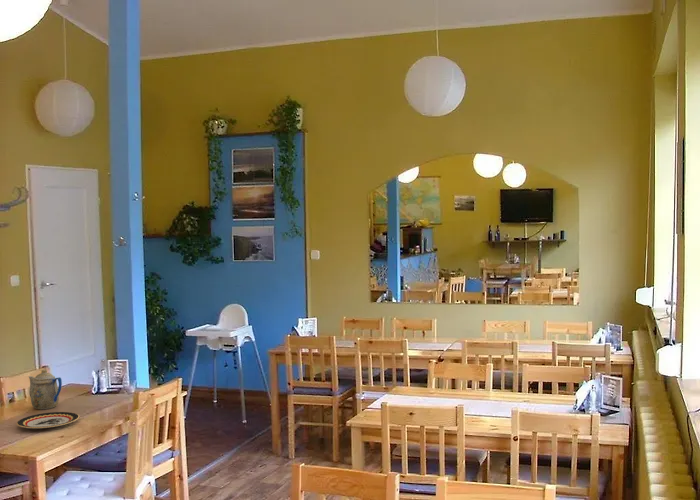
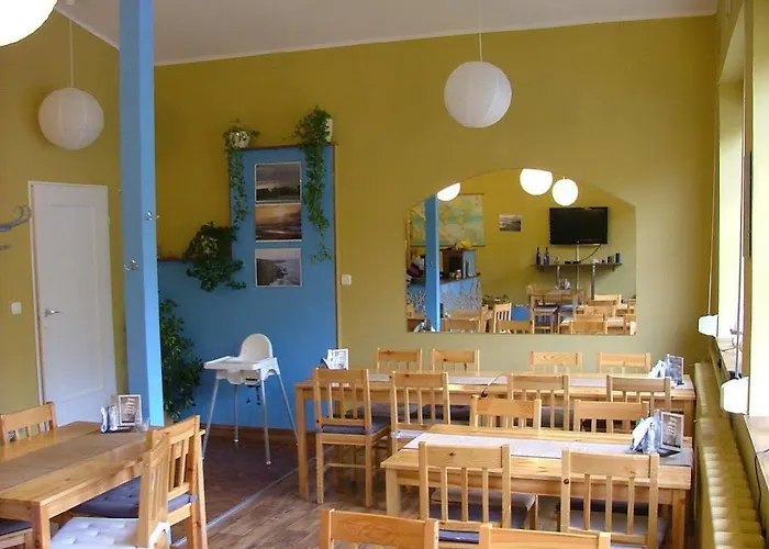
- teapot [28,368,63,410]
- plate [15,411,80,429]
